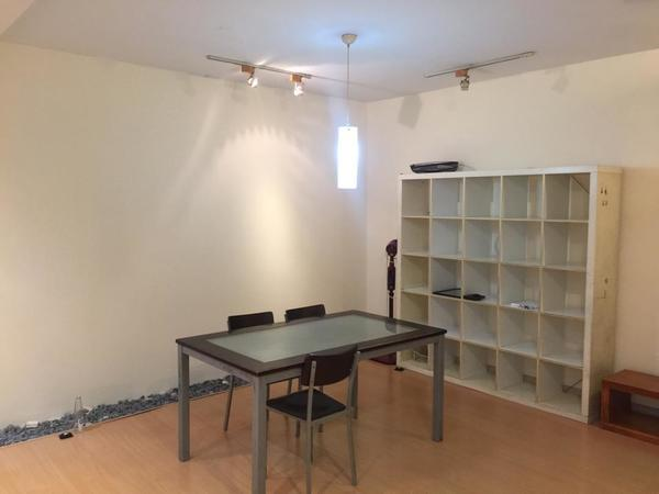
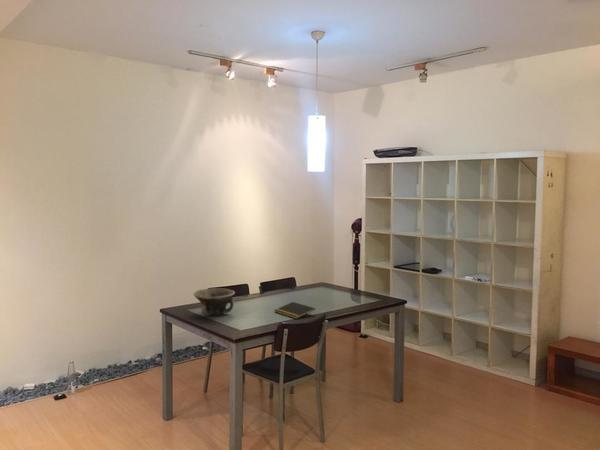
+ bowl [193,287,236,317]
+ notepad [274,301,316,320]
